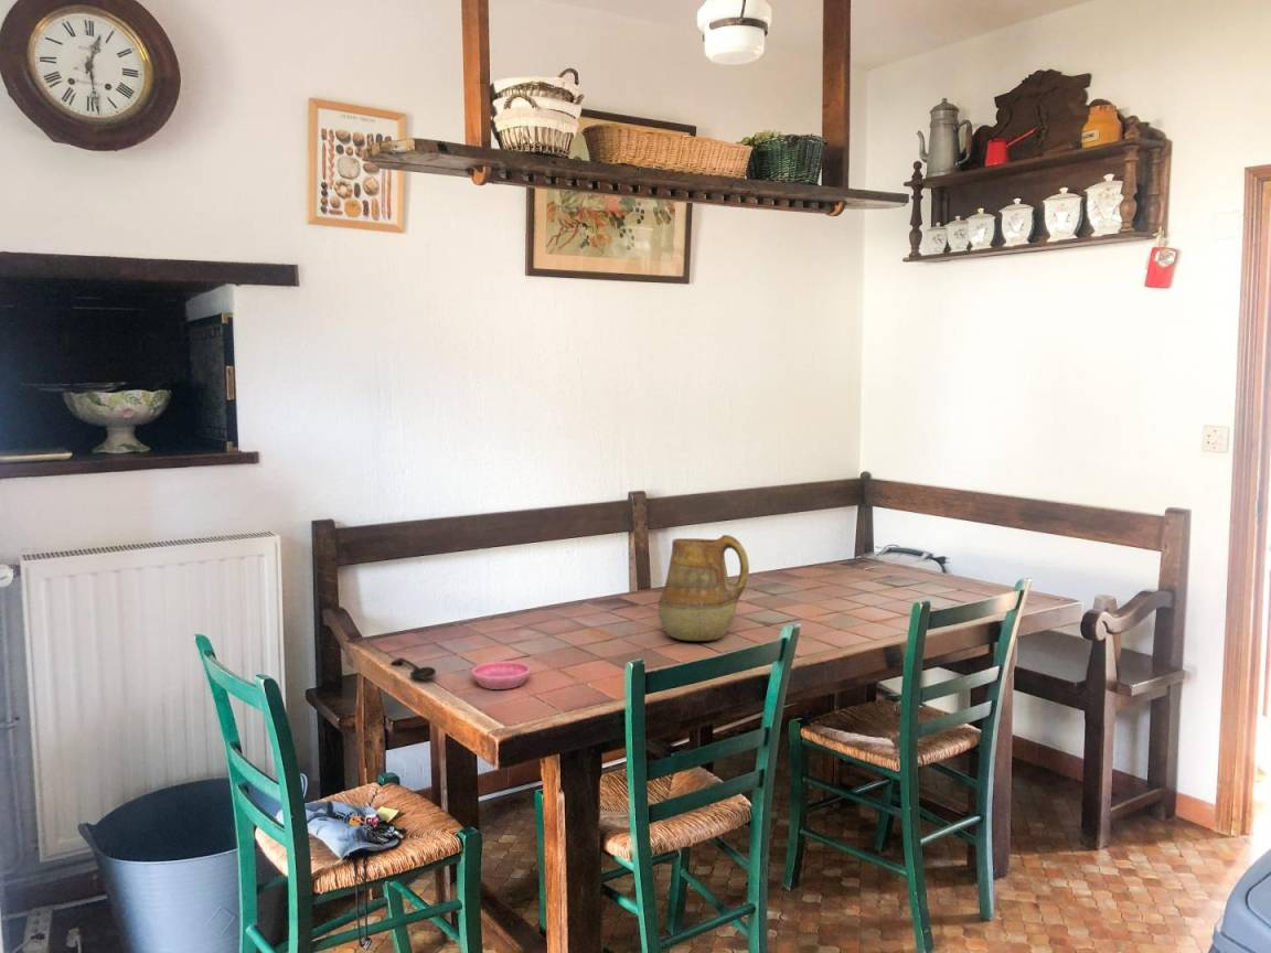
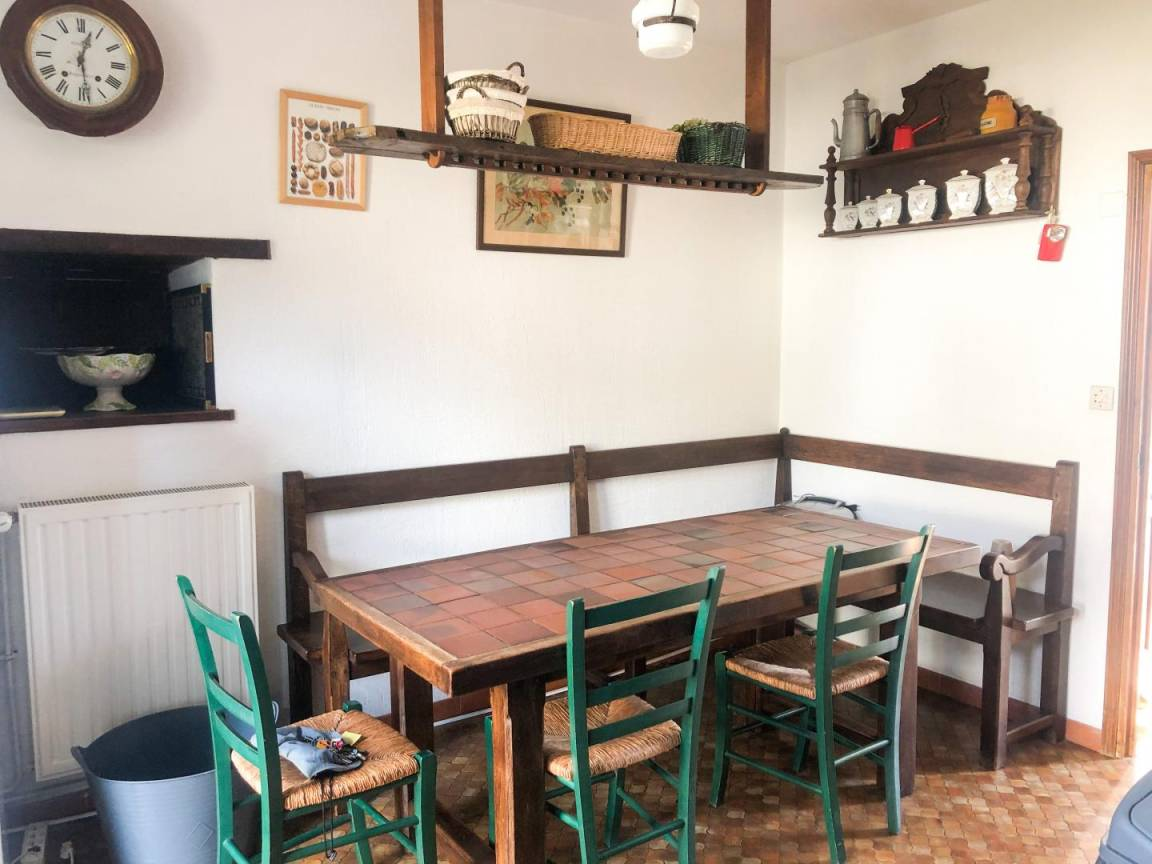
- spoon [389,656,437,681]
- pitcher [658,534,750,642]
- saucer [470,660,532,690]
